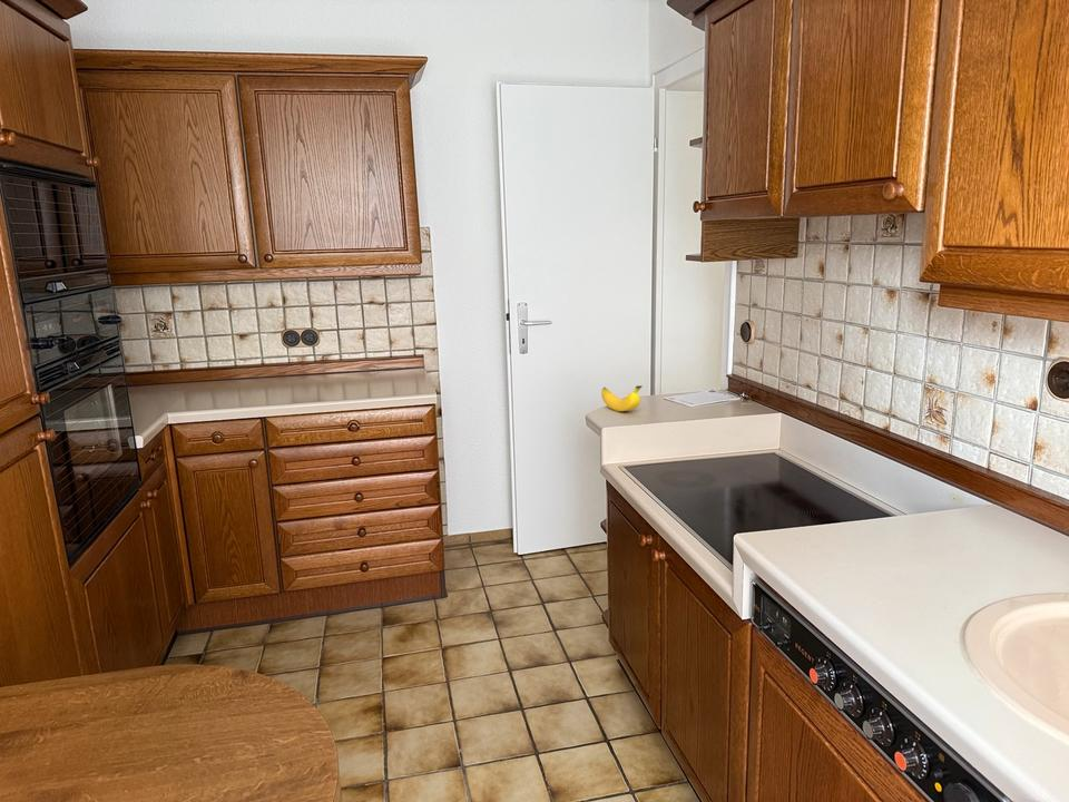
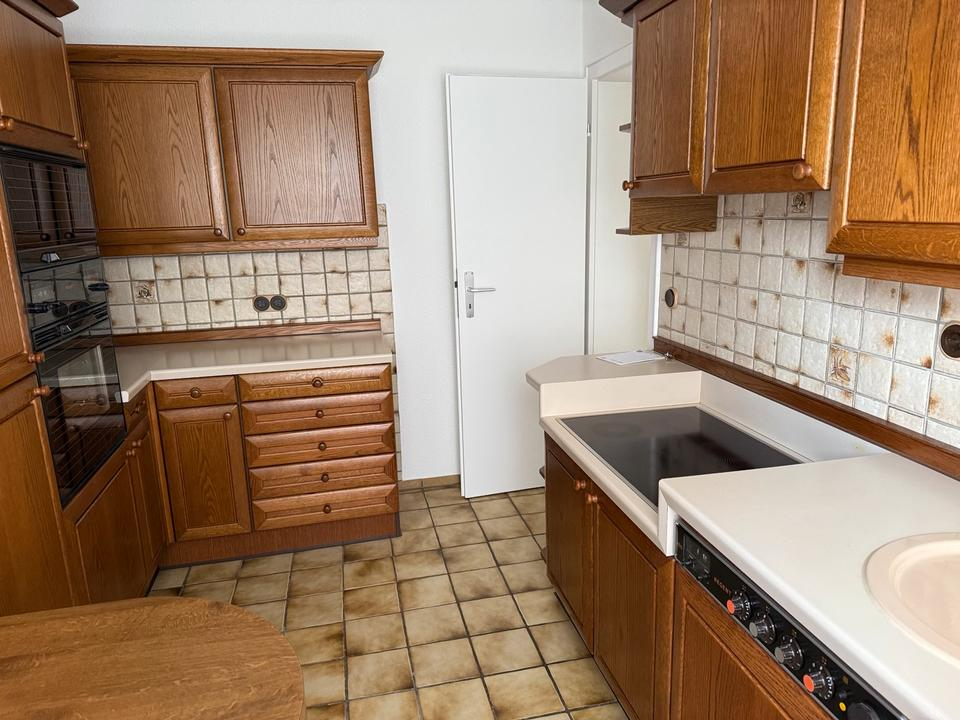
- banana [600,384,644,412]
